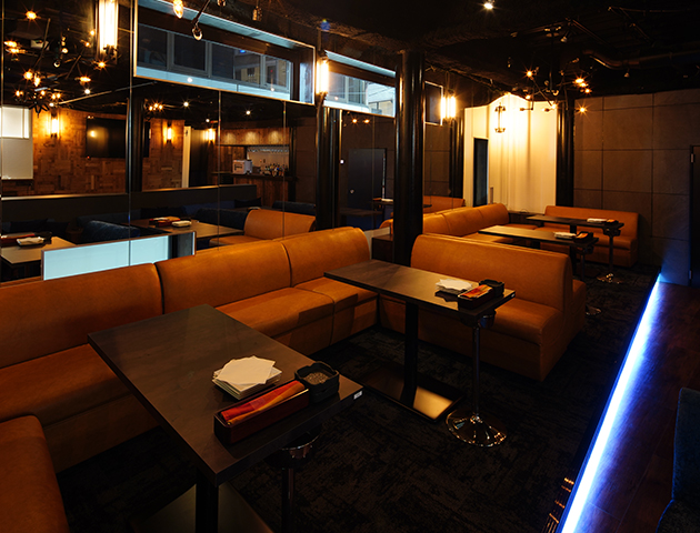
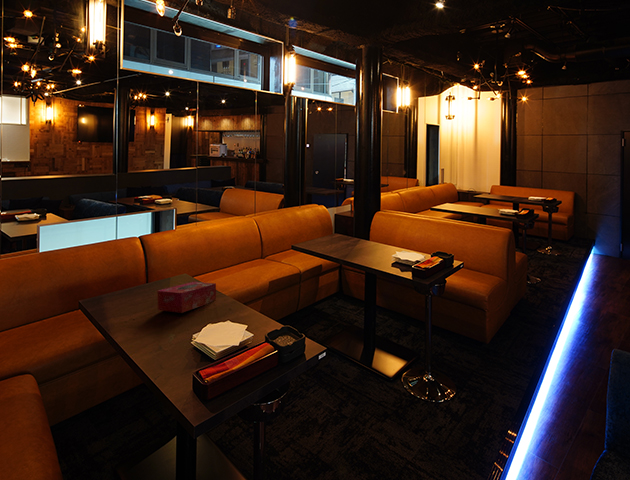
+ tissue box [156,281,217,314]
